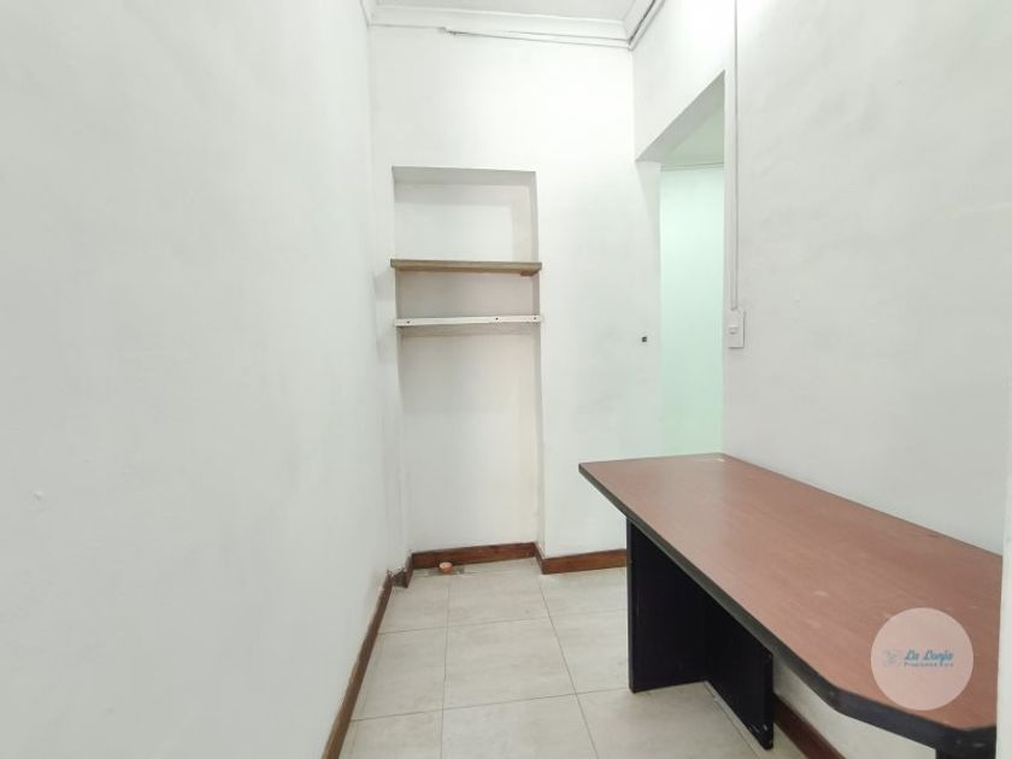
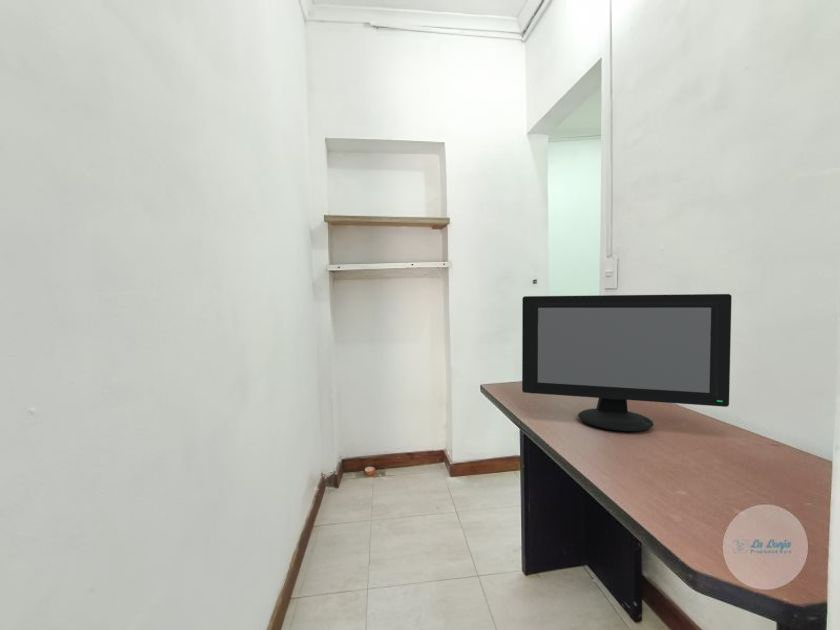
+ computer monitor [521,293,733,432]
